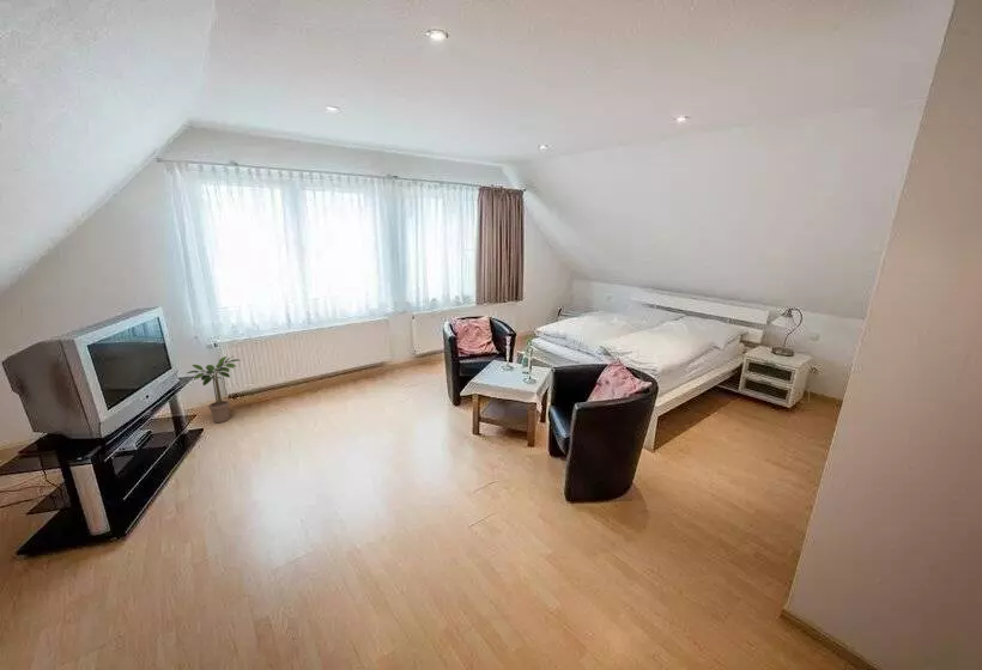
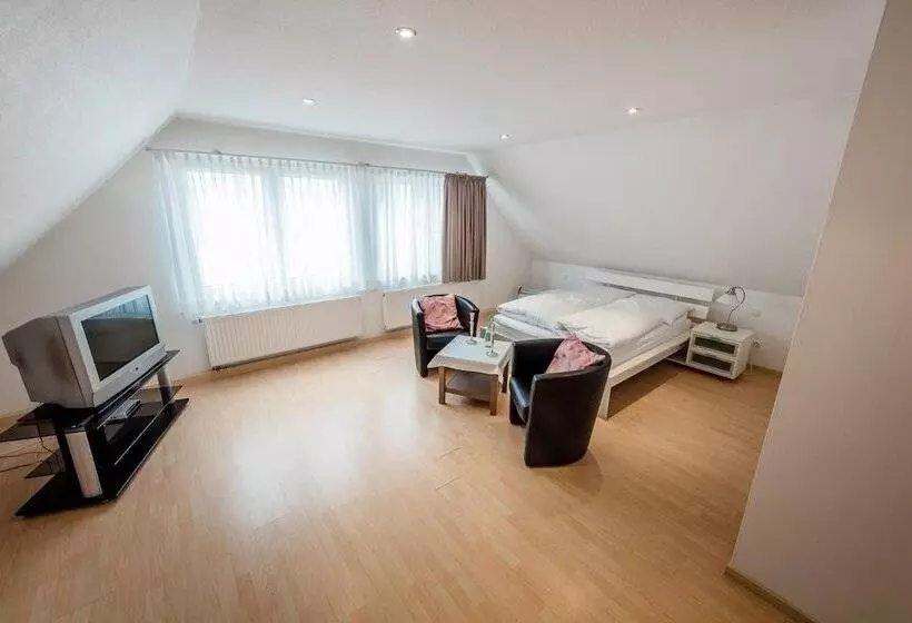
- potted plant [186,355,241,424]
